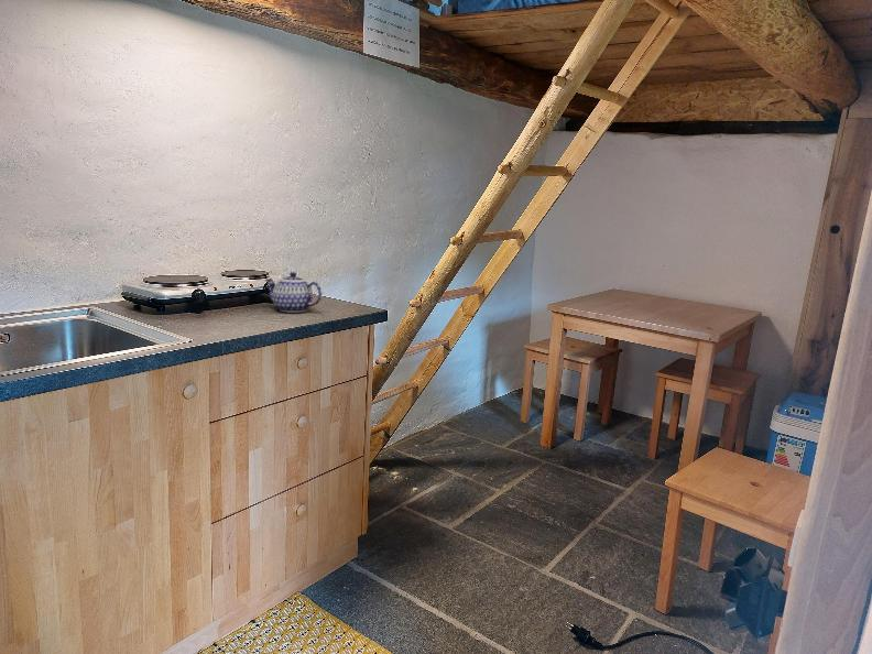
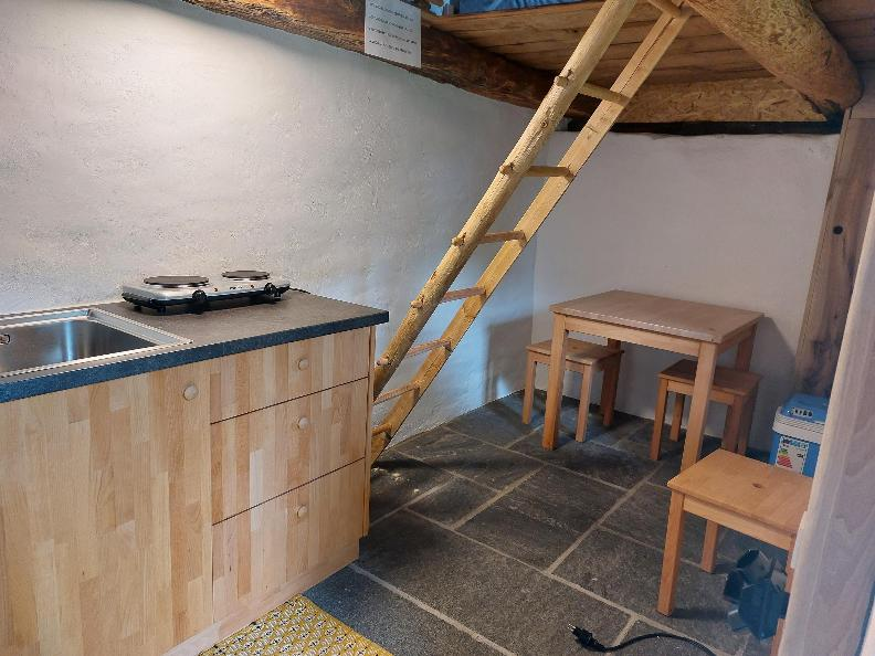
- teapot [264,271,323,314]
